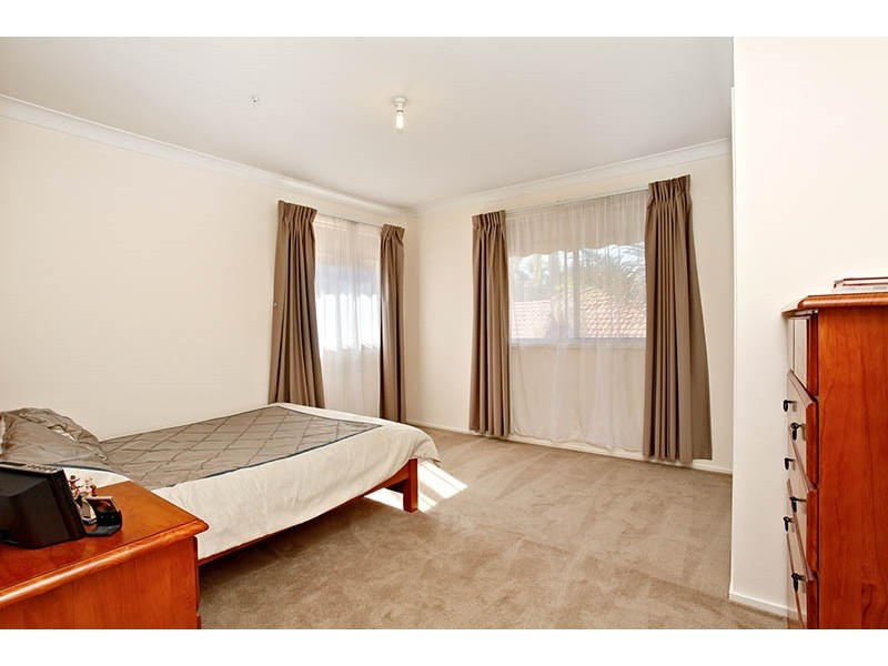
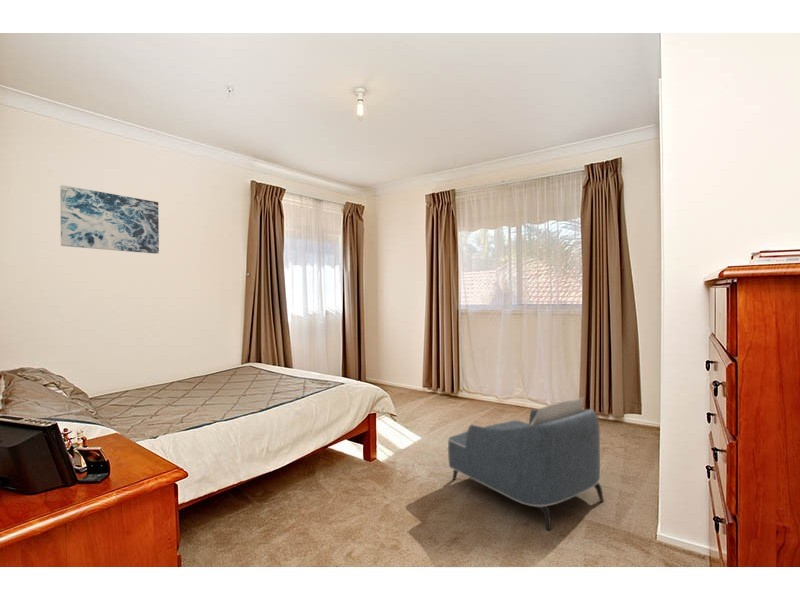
+ wall art [59,184,160,254]
+ armchair [447,396,605,532]
